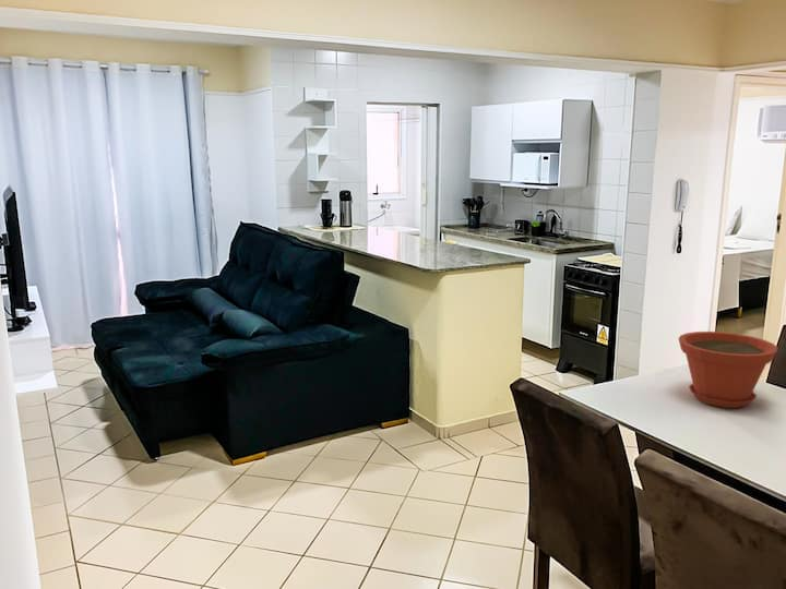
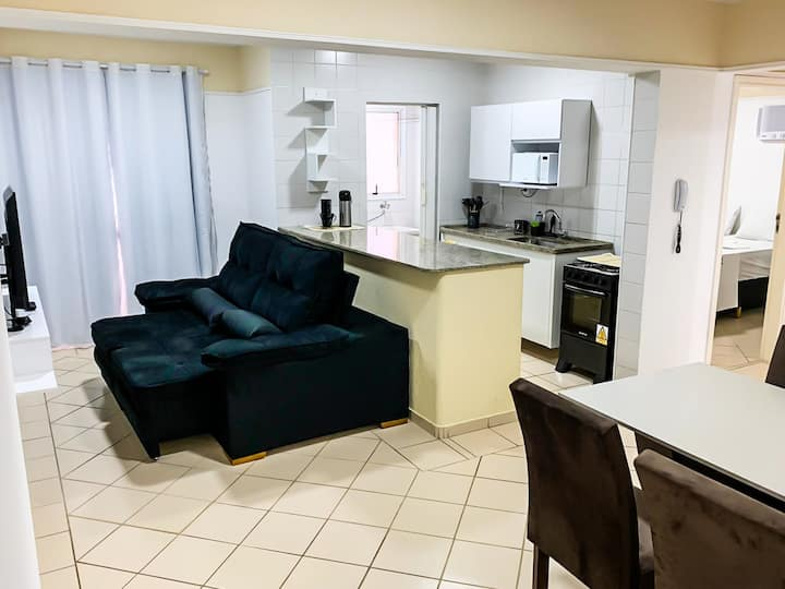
- plant pot [677,330,778,409]
